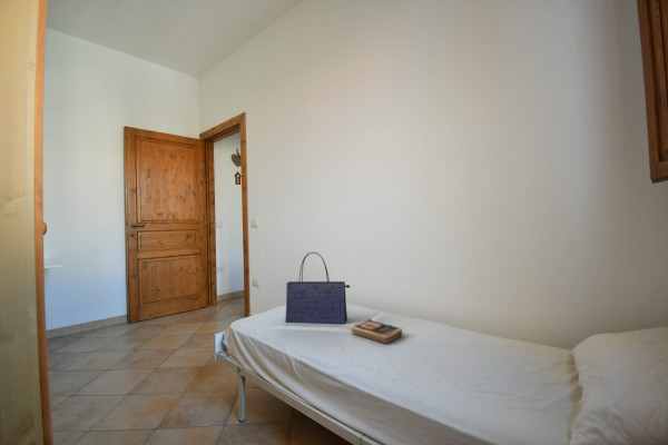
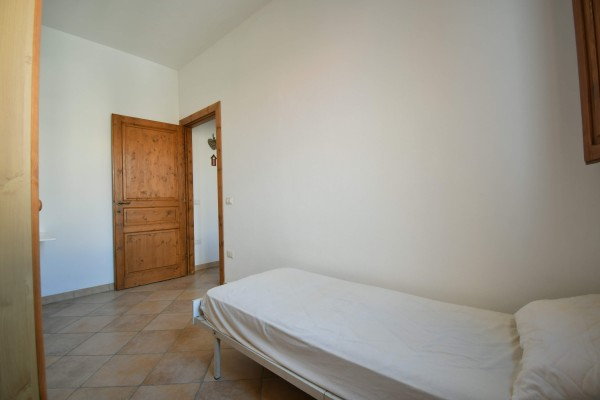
- tote bag [284,251,351,325]
- book [351,318,403,345]
